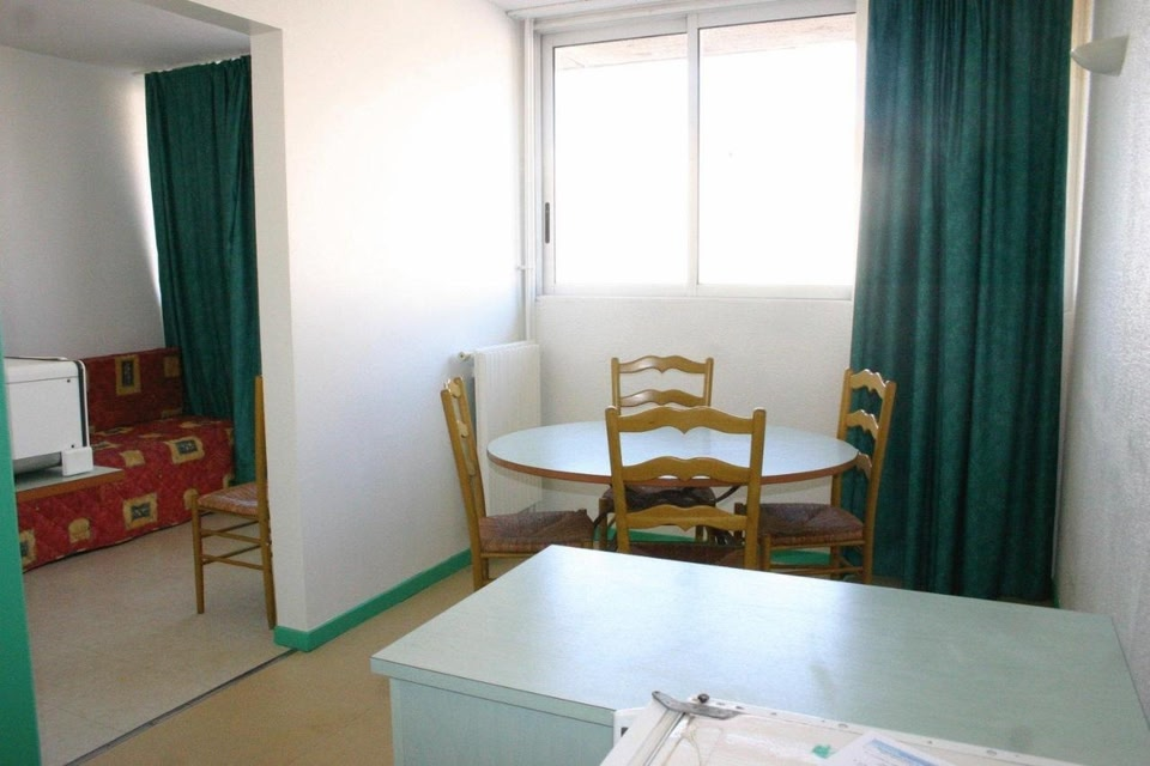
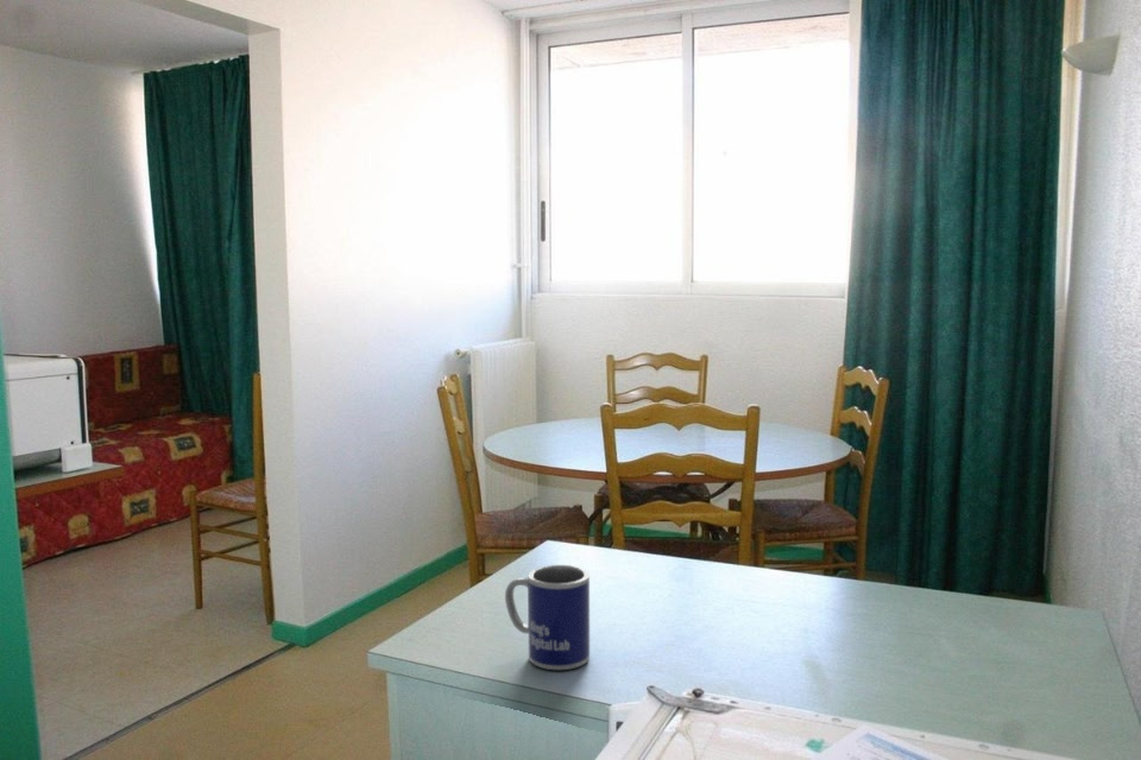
+ mug [504,564,591,671]
